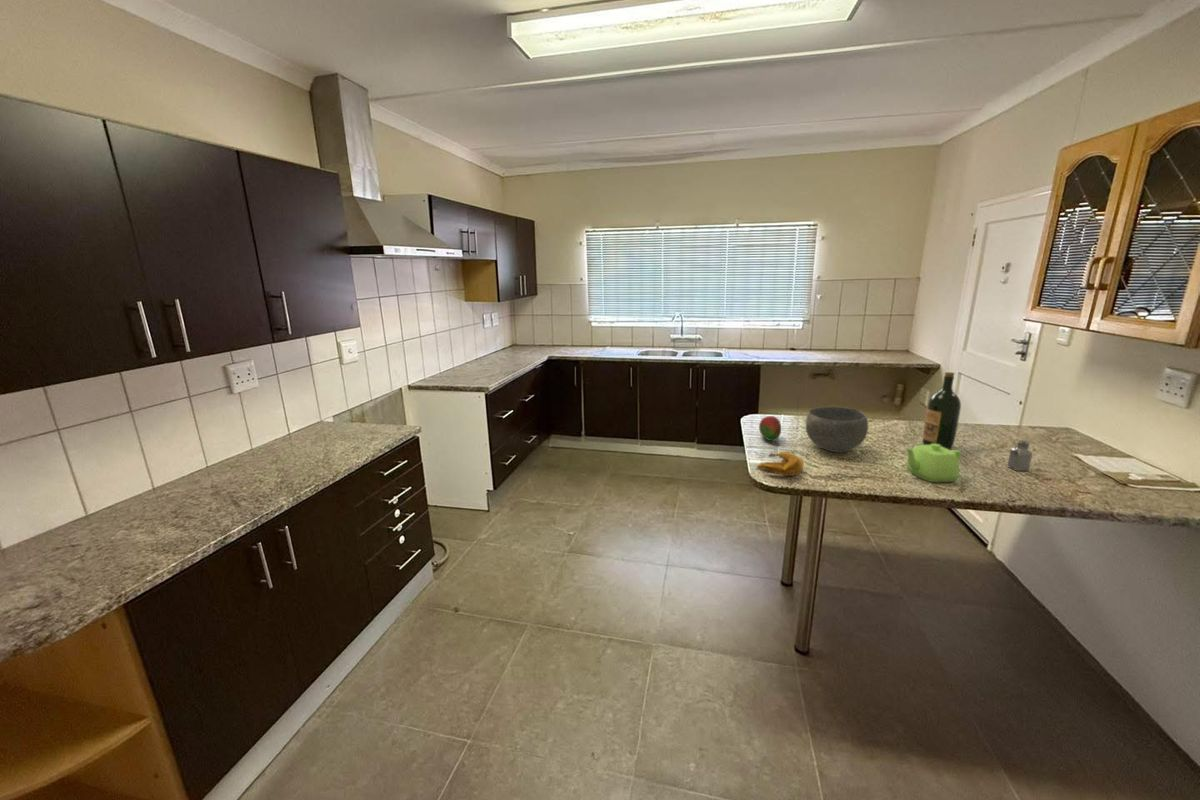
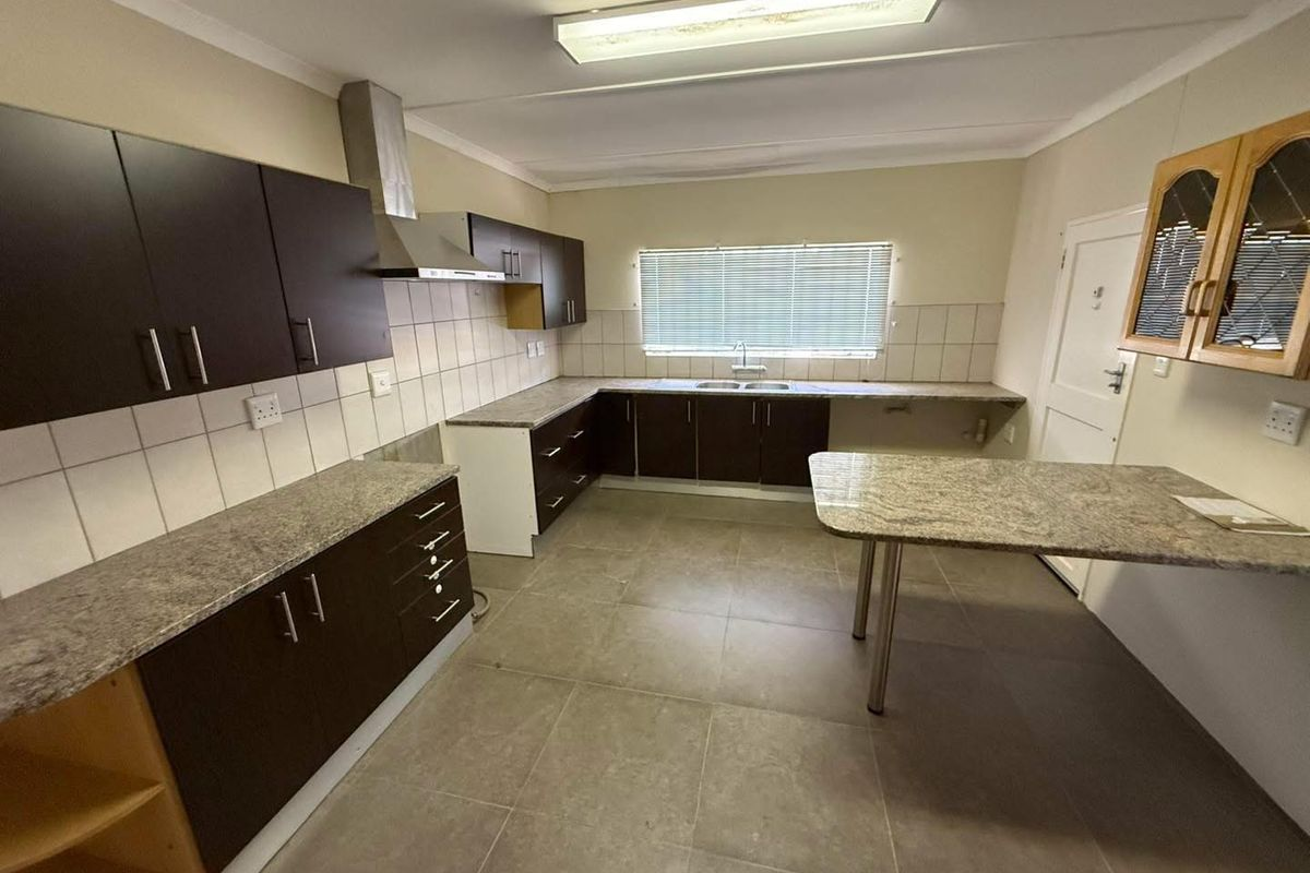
- banana [756,451,804,477]
- bowl [805,406,869,453]
- saltshaker [1006,439,1033,472]
- teapot [903,444,963,483]
- fruit [758,415,782,442]
- wine bottle [921,371,962,451]
